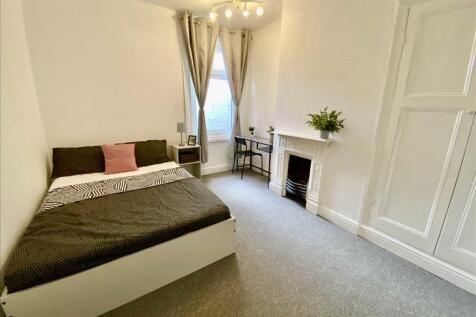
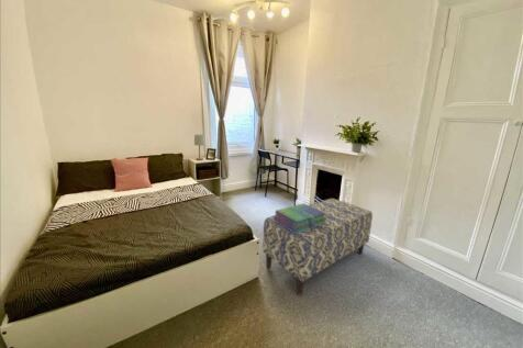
+ bench [262,198,374,295]
+ stack of books [274,202,326,234]
